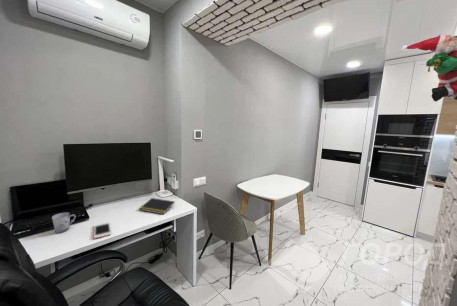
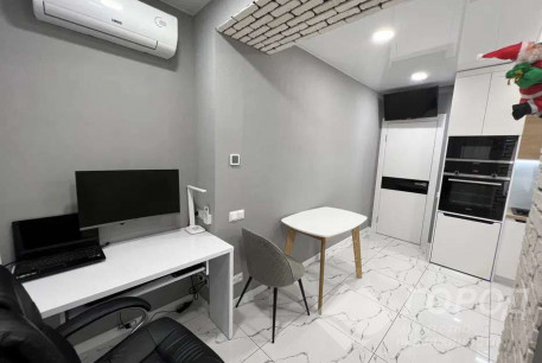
- cell phone [93,221,112,240]
- notepad [138,197,176,215]
- cup [51,212,77,234]
